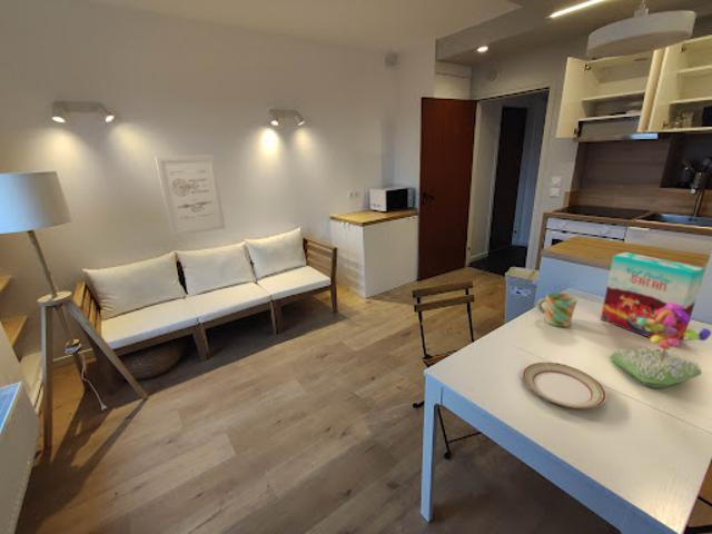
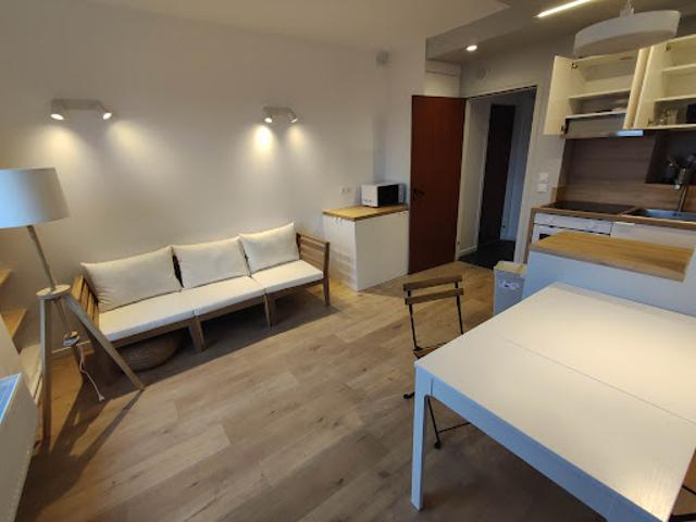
- cereal box [600,251,706,343]
- flower [609,301,712,389]
- plate [522,362,607,409]
- mug [536,291,578,328]
- wall art [155,154,227,238]
